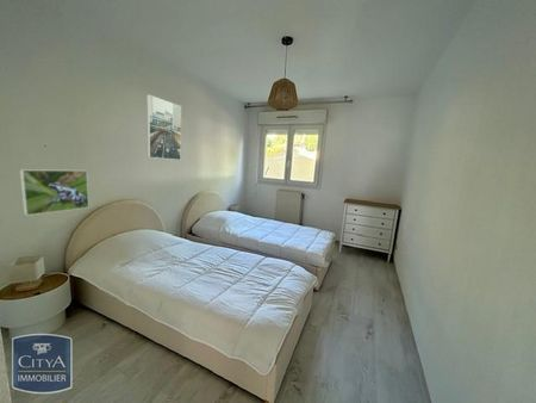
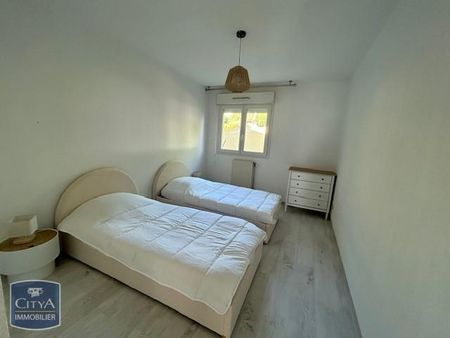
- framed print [19,168,91,217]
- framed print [147,94,182,161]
